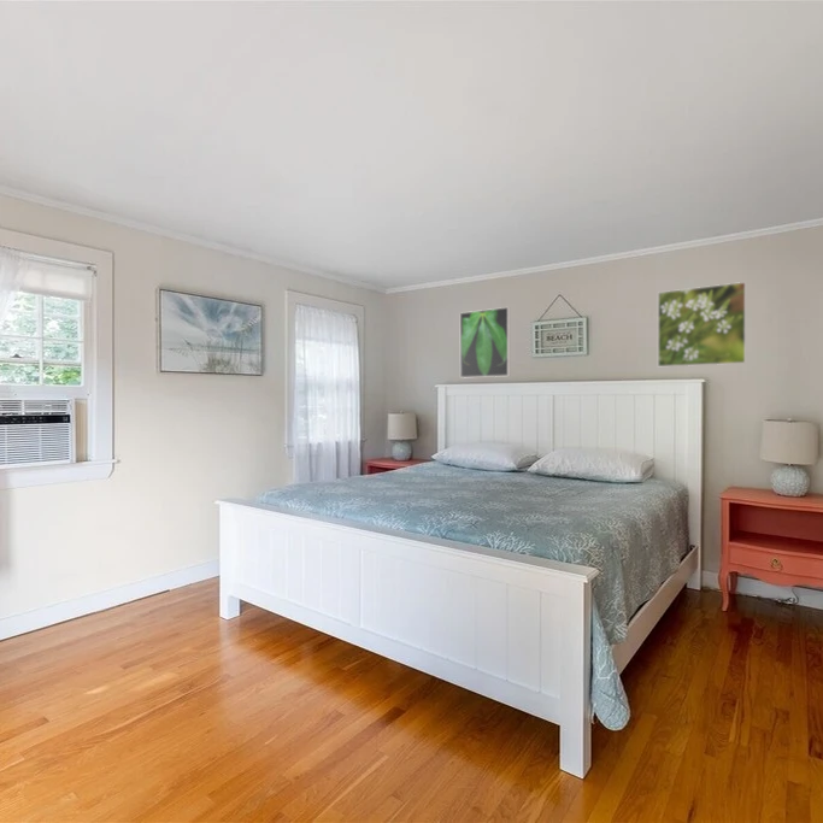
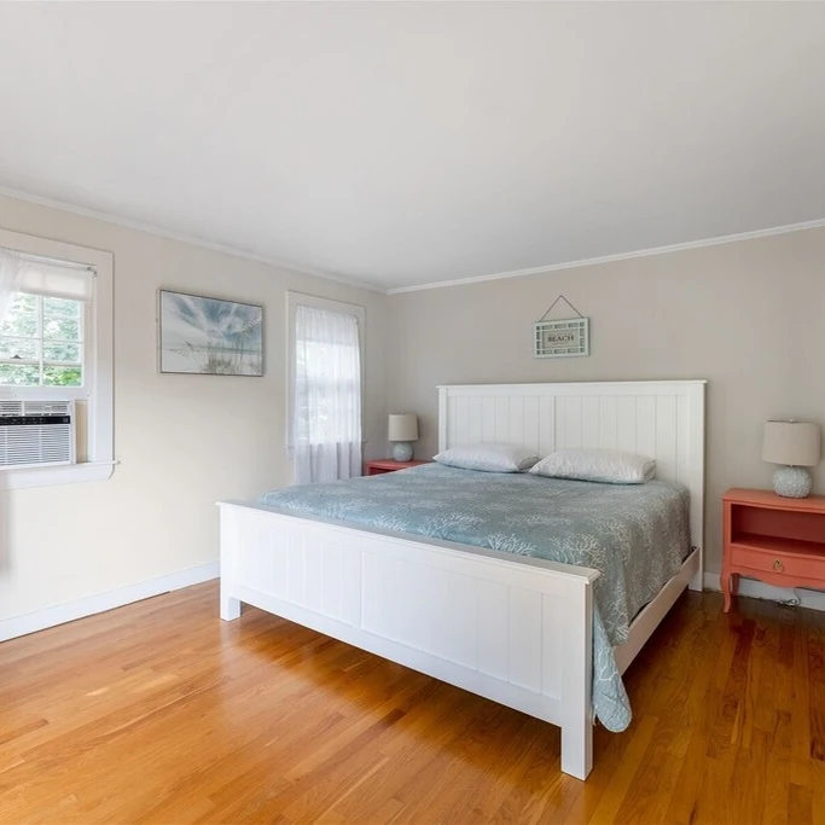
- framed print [657,281,747,368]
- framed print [459,306,511,380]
